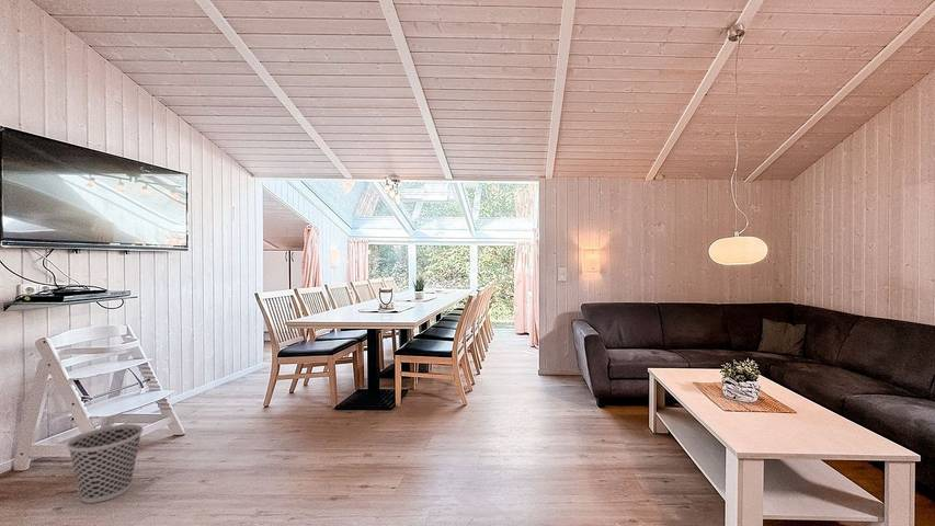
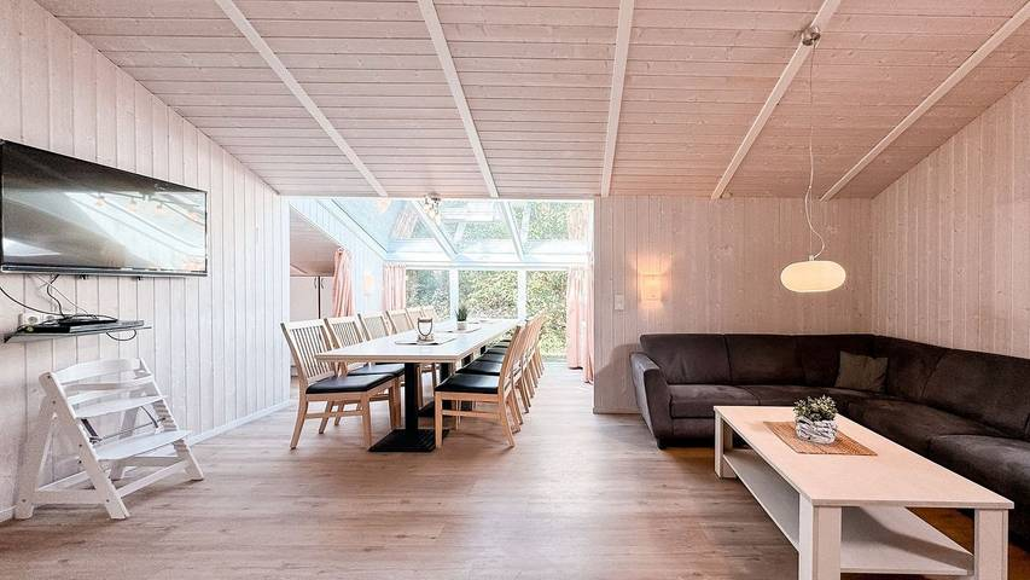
- wastebasket [66,423,145,504]
